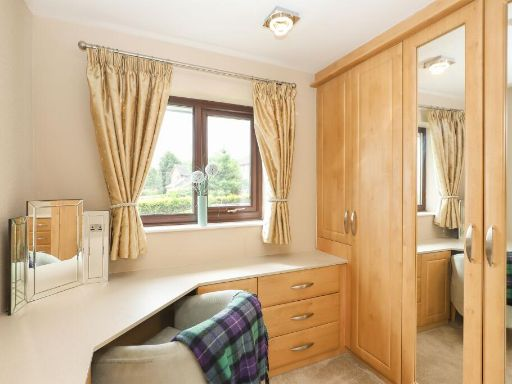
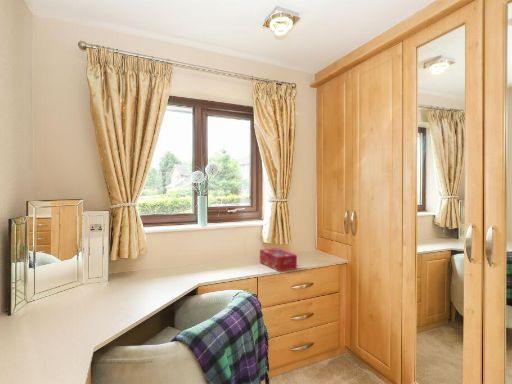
+ tissue box [259,247,298,272]
